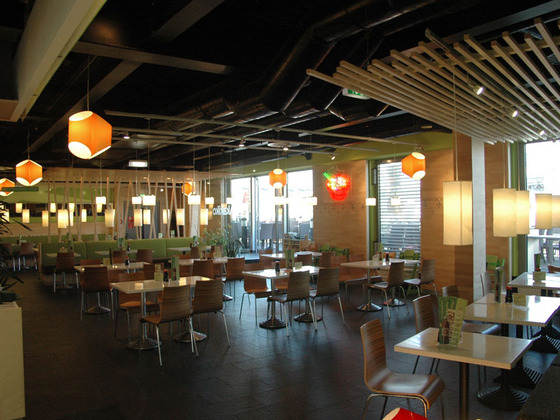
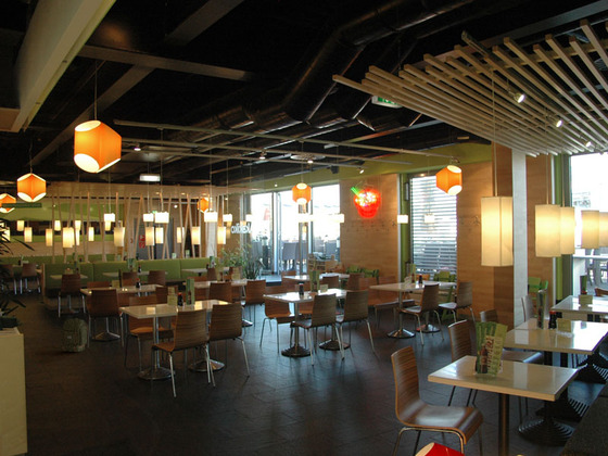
+ backpack [61,317,89,353]
